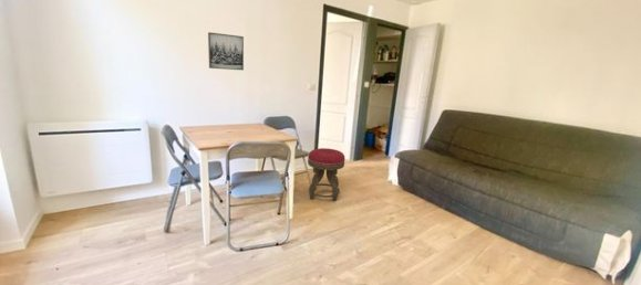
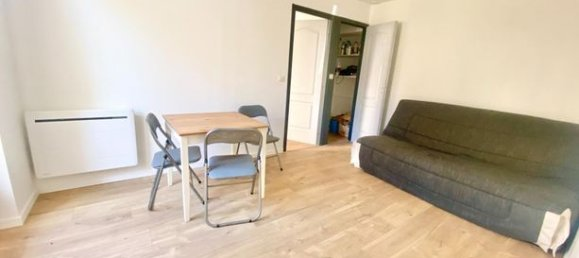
- stool [307,147,345,202]
- wall art [207,31,245,72]
